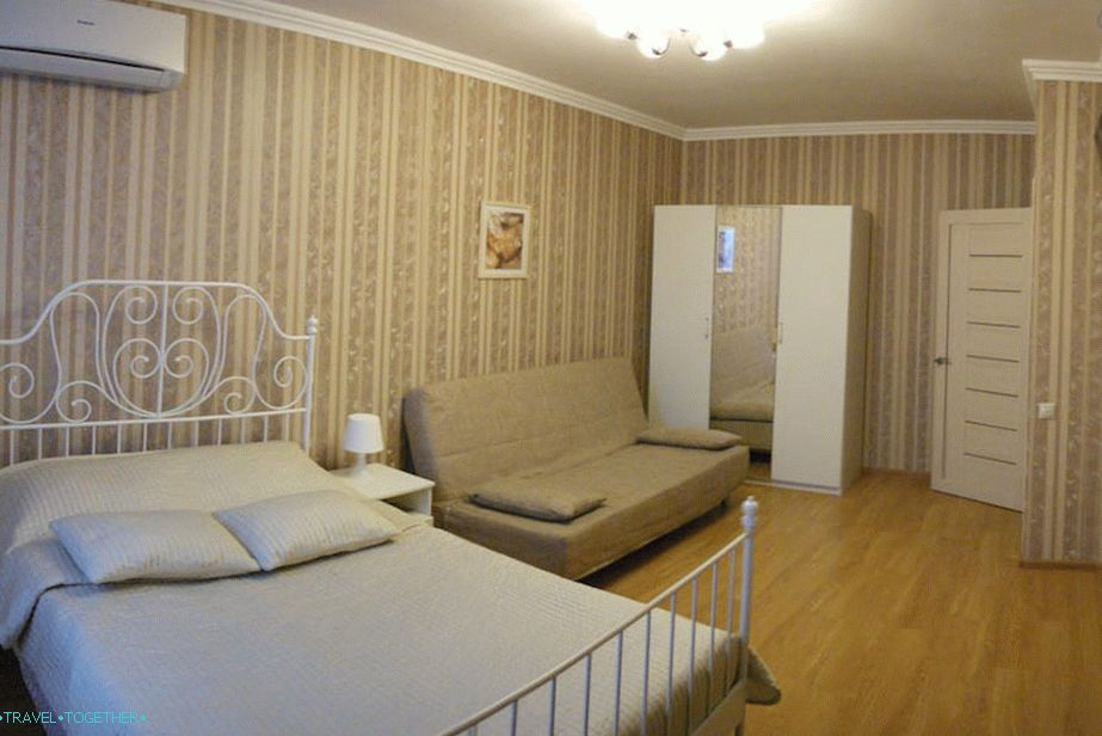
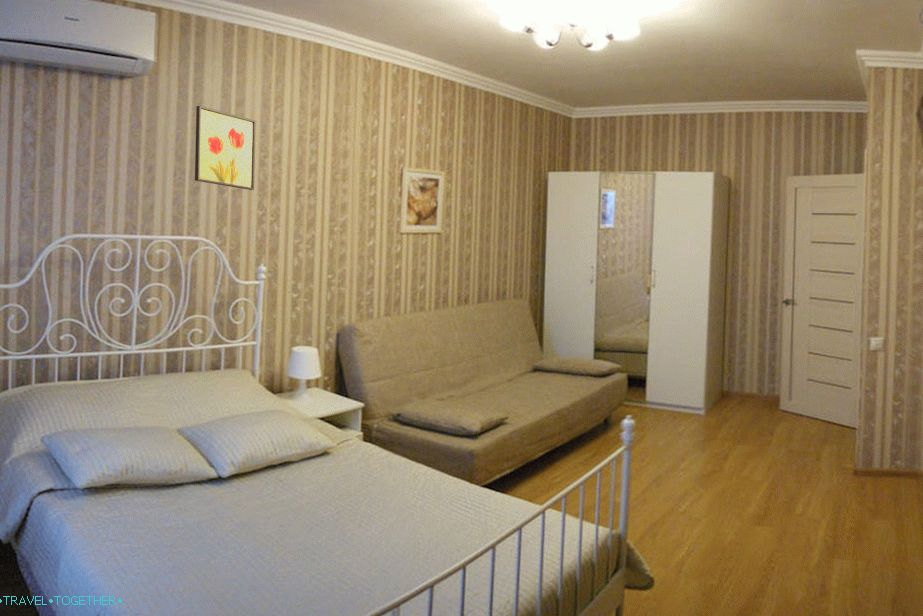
+ wall art [194,105,257,191]
